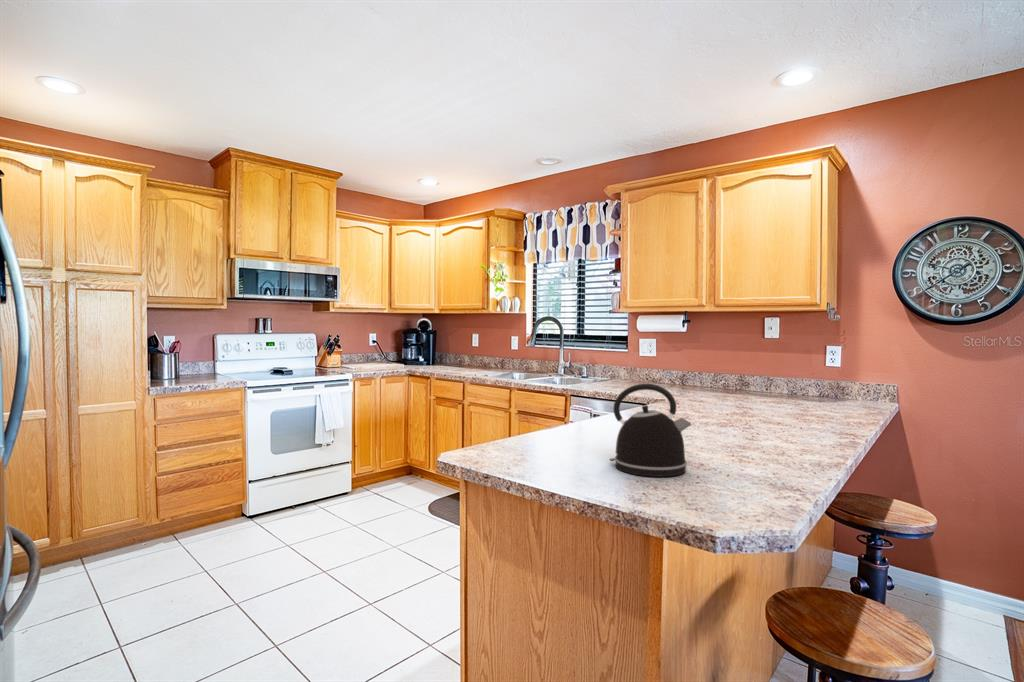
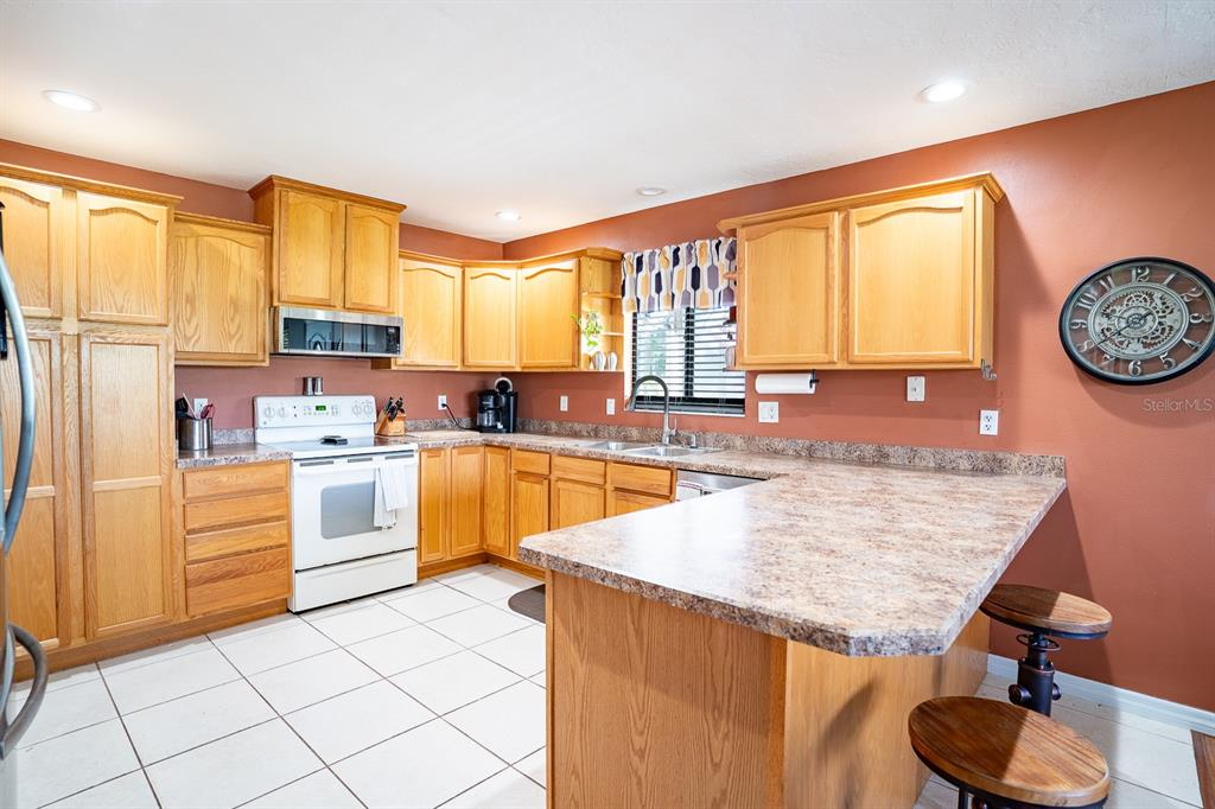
- kettle [609,383,693,478]
